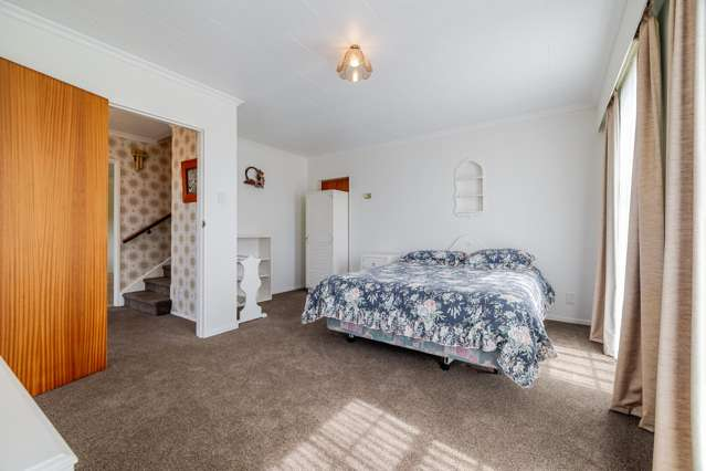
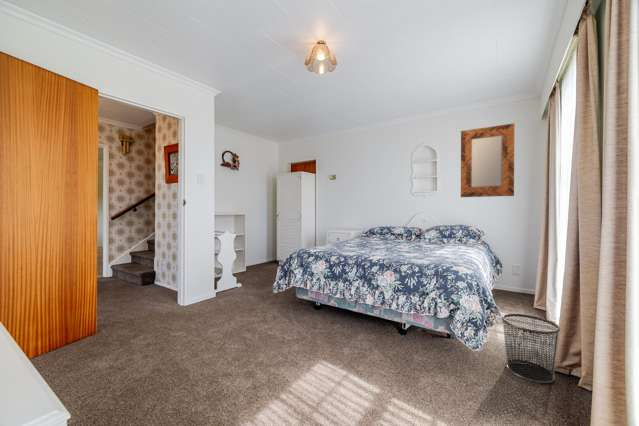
+ waste bin [501,313,561,384]
+ home mirror [460,123,515,198]
